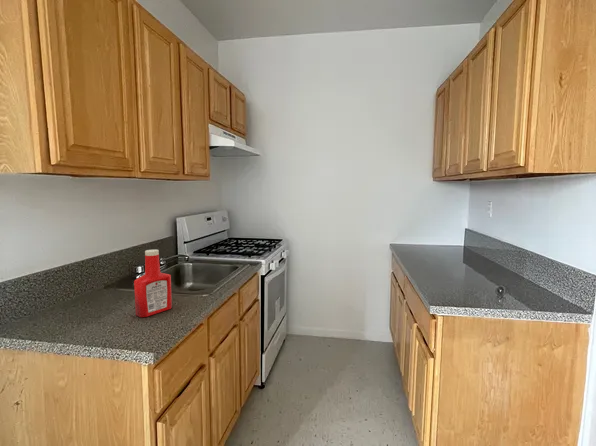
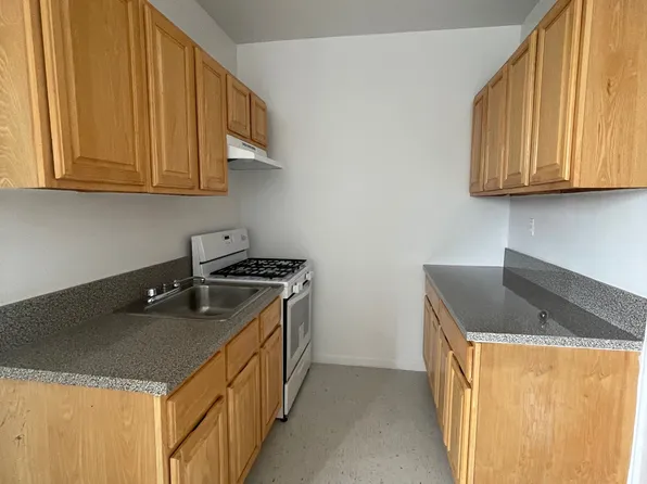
- soap bottle [133,249,173,318]
